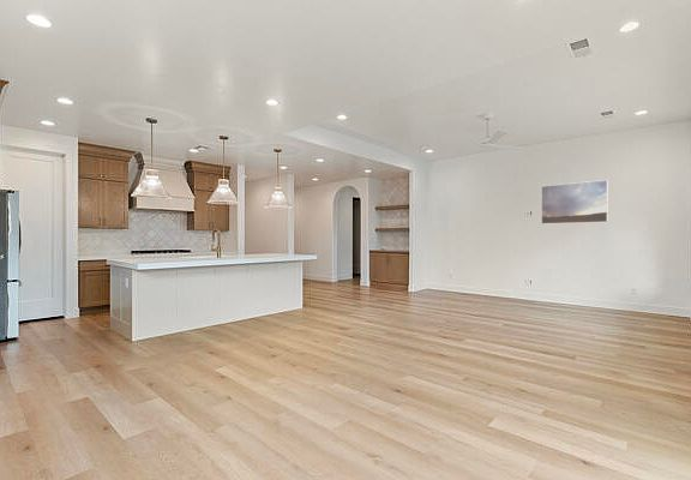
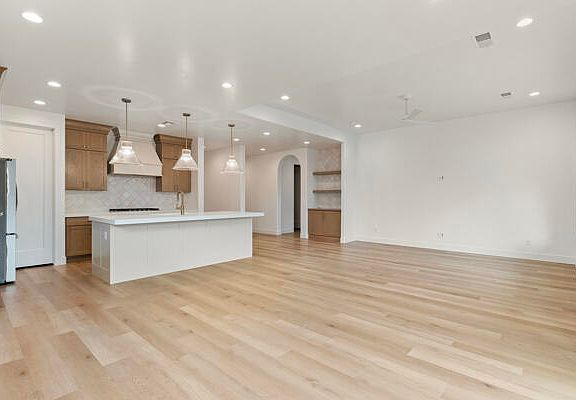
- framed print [540,179,609,226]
